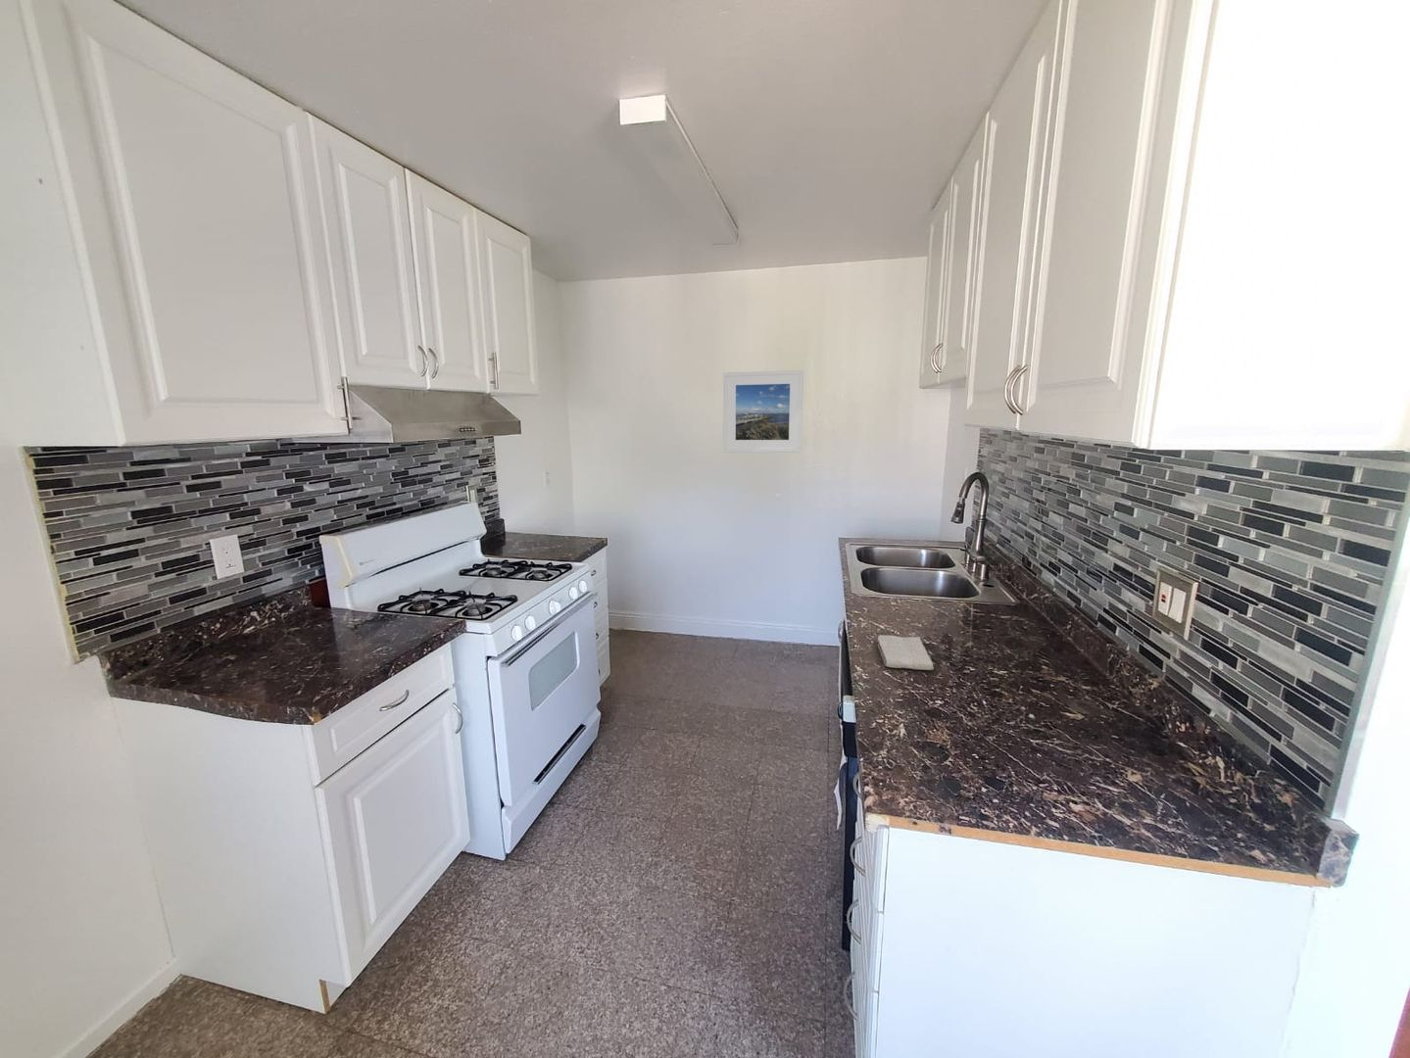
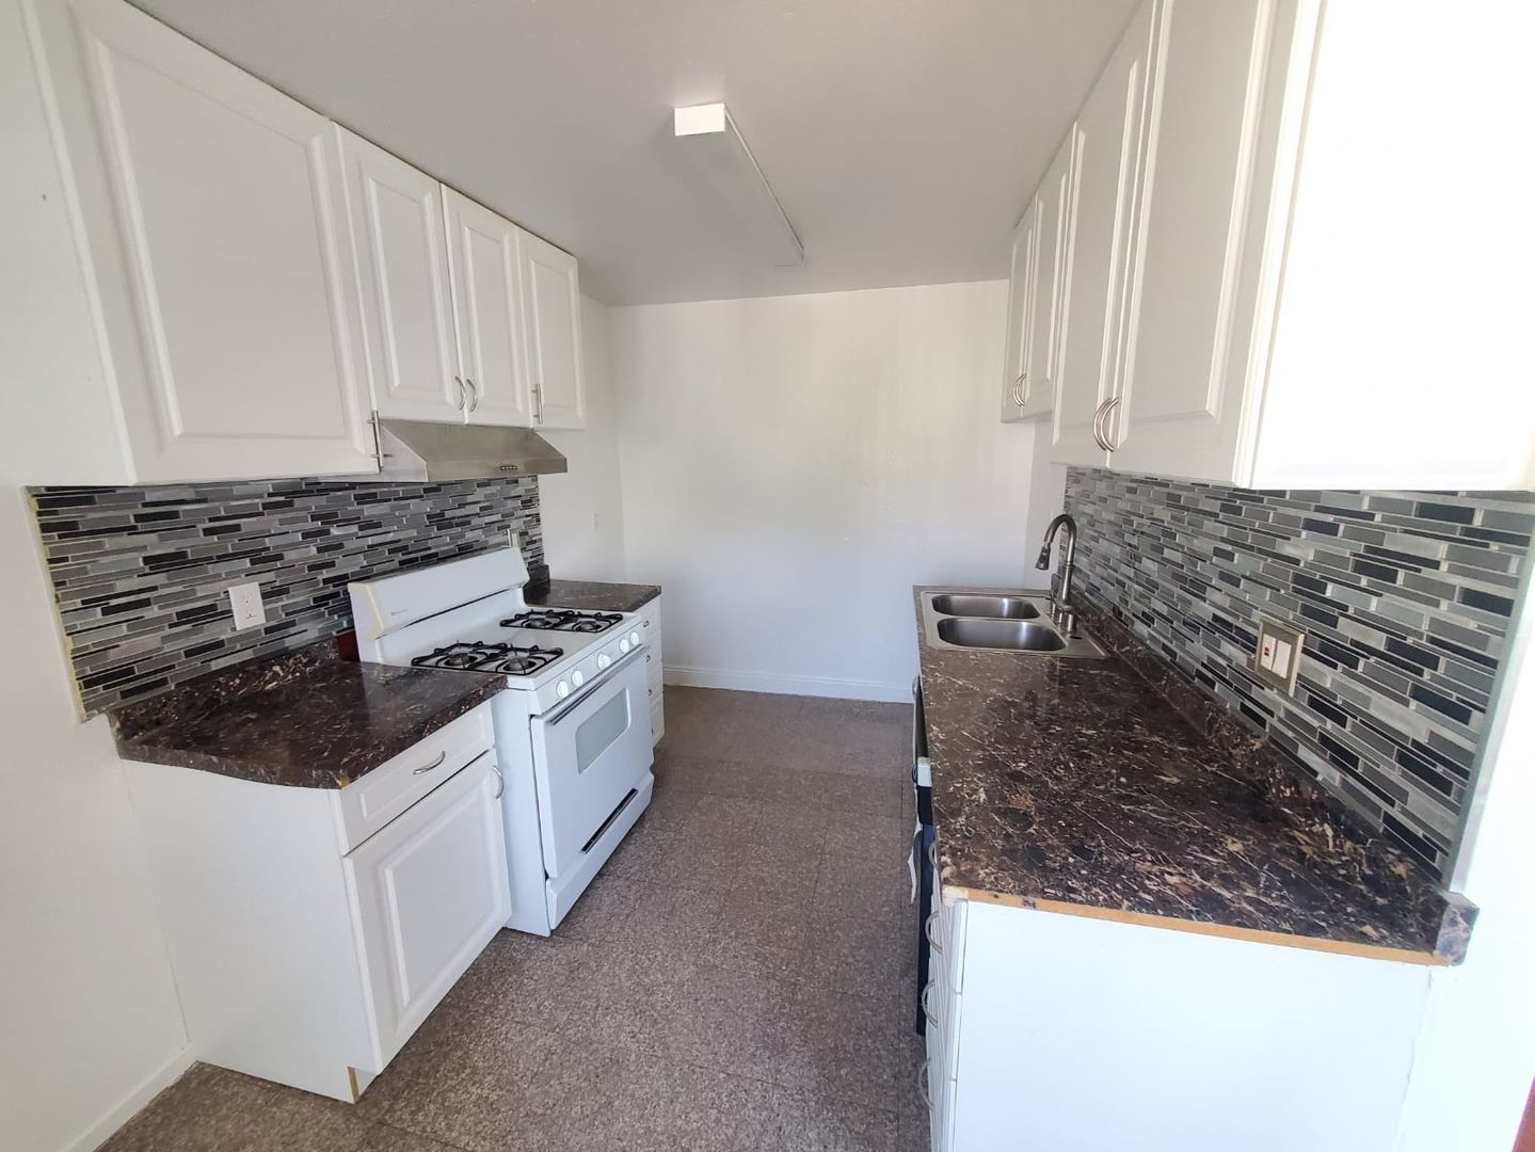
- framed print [722,369,804,453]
- washcloth [877,635,934,671]
